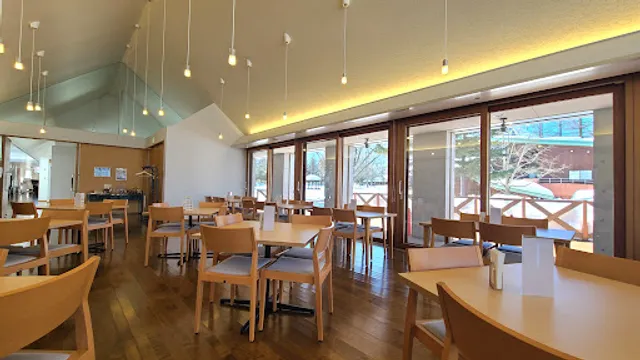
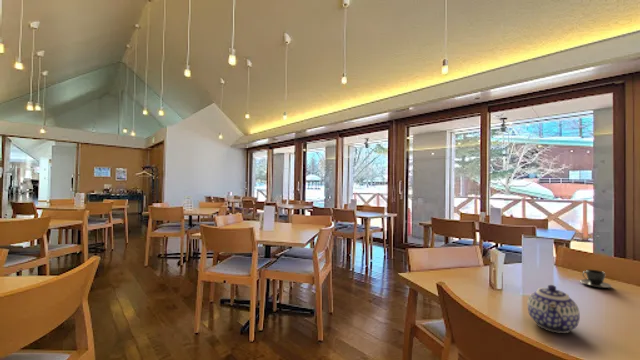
+ teapot [527,284,581,334]
+ teacup [579,269,613,289]
